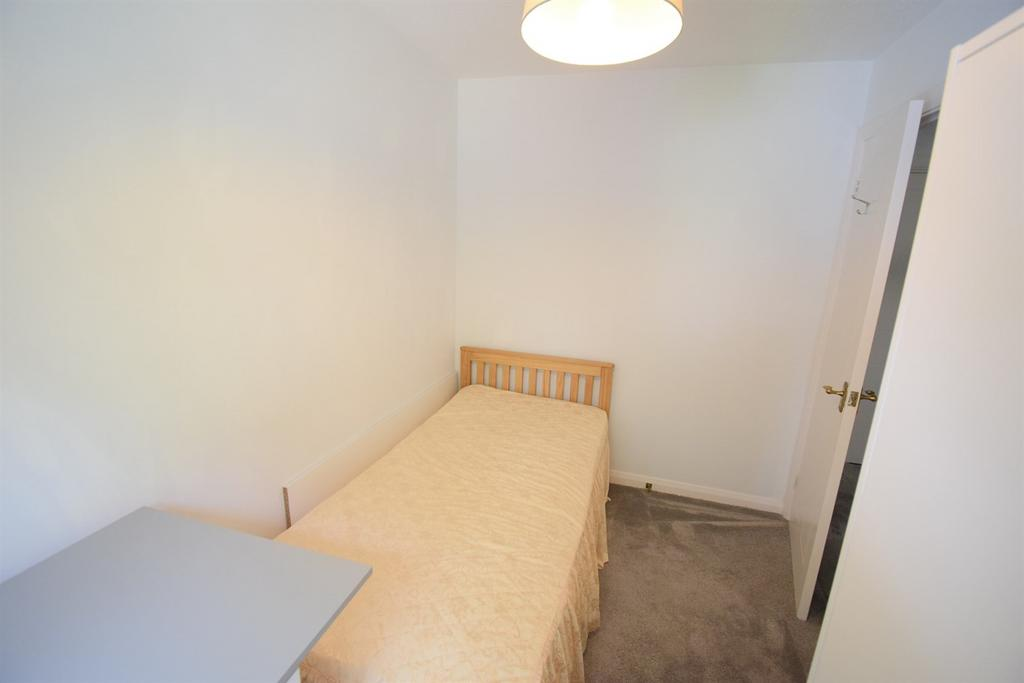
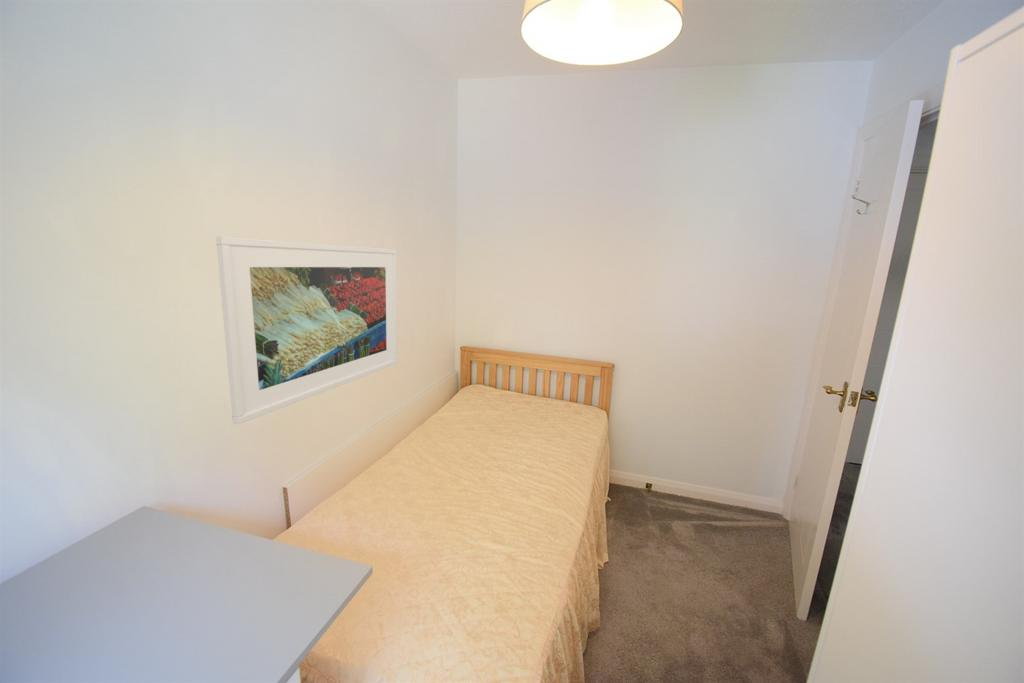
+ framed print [215,235,399,425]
